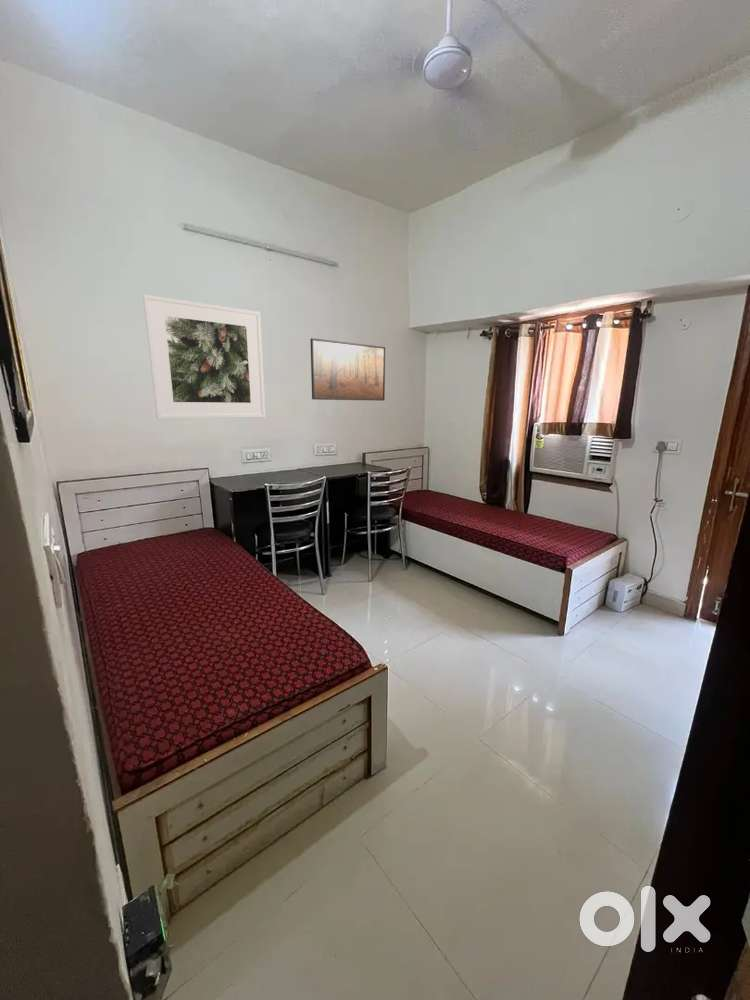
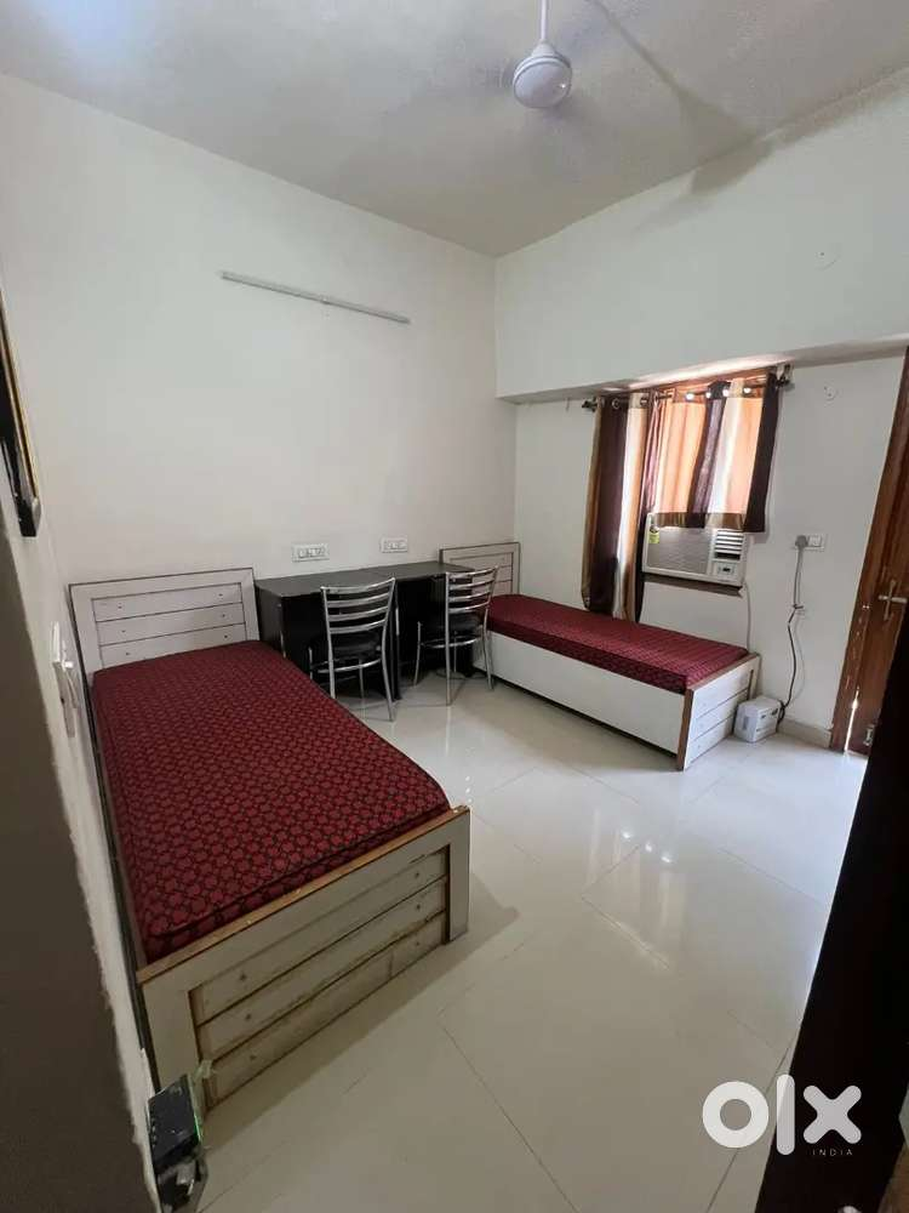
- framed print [142,293,266,420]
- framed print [309,337,386,402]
